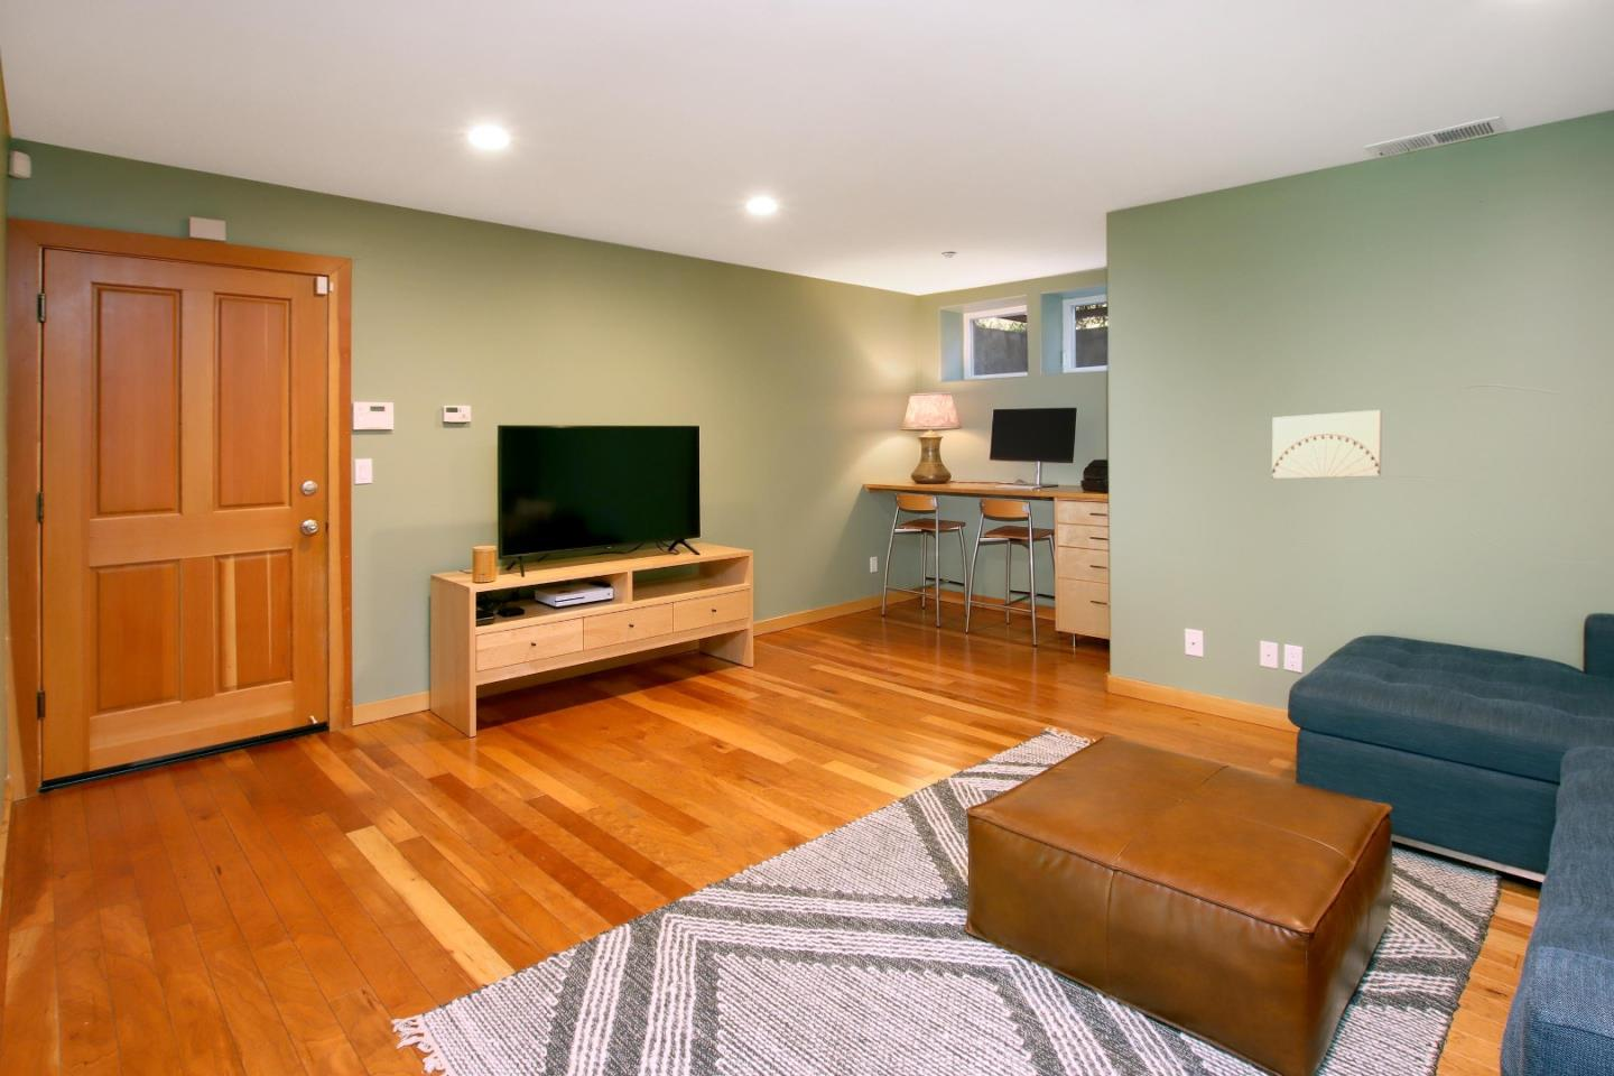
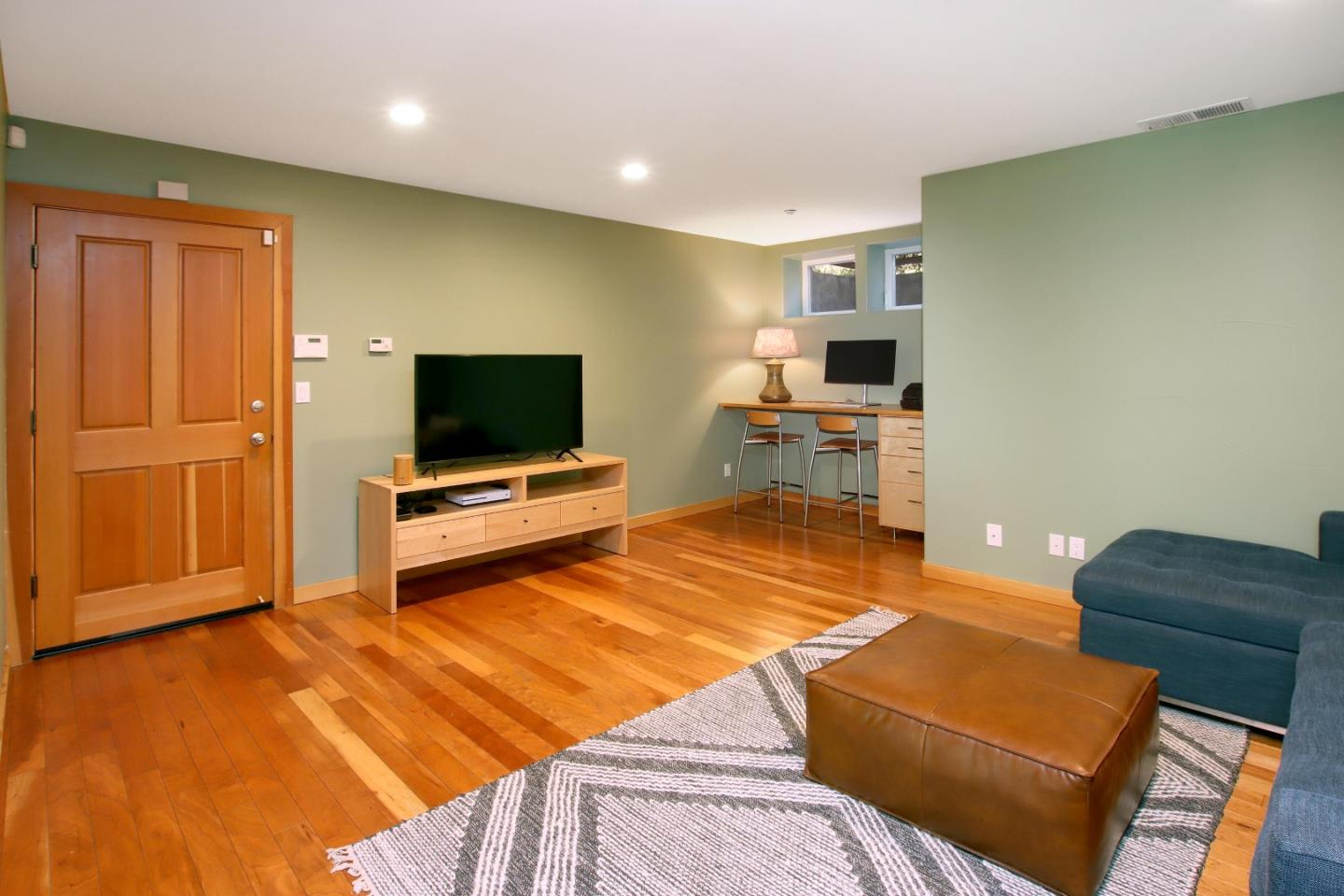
- wall art [1271,410,1383,479]
